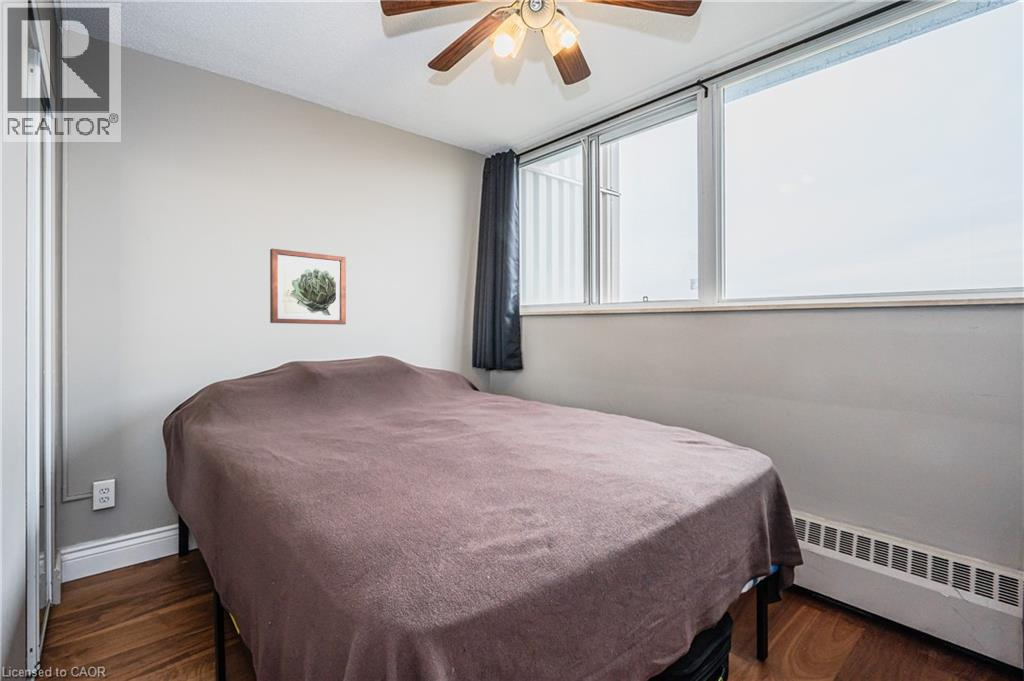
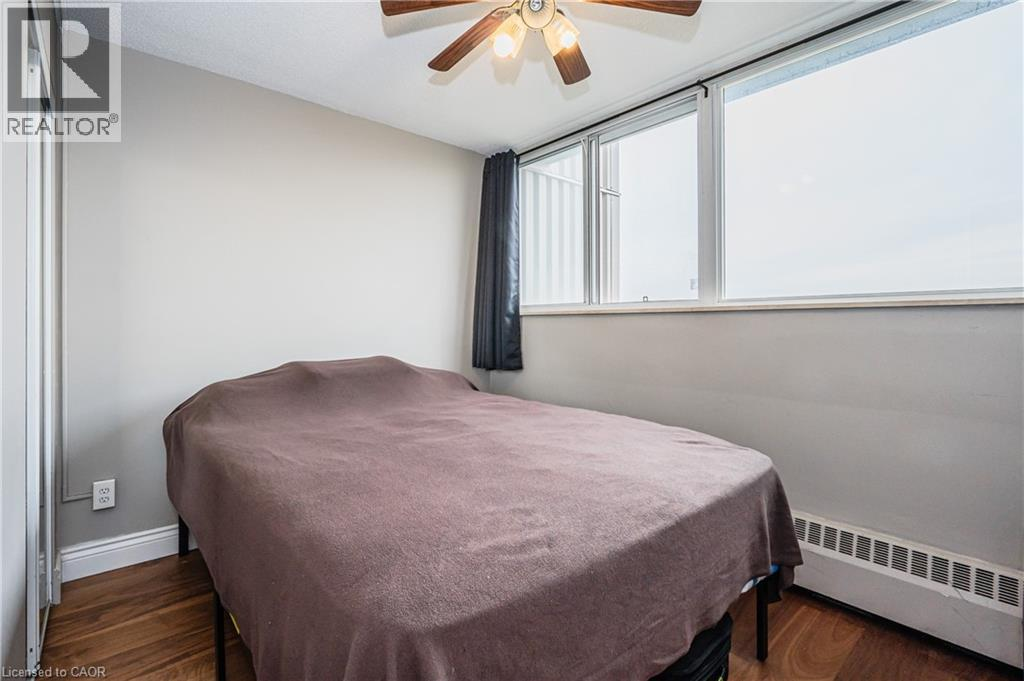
- wall art [269,248,347,325]
